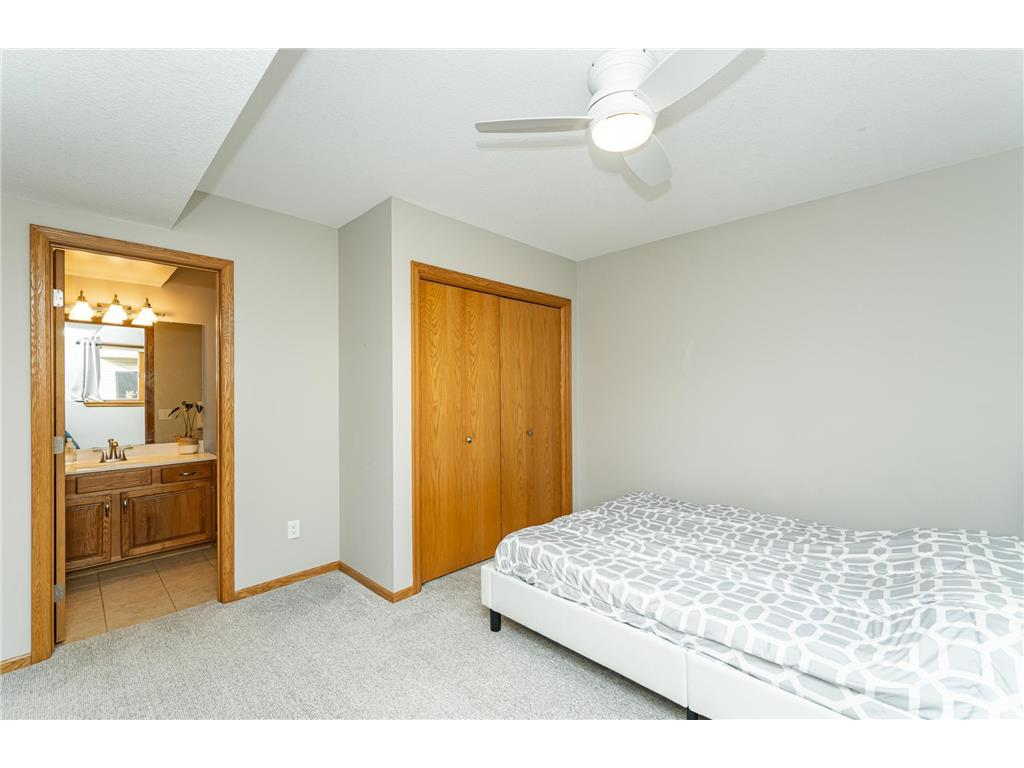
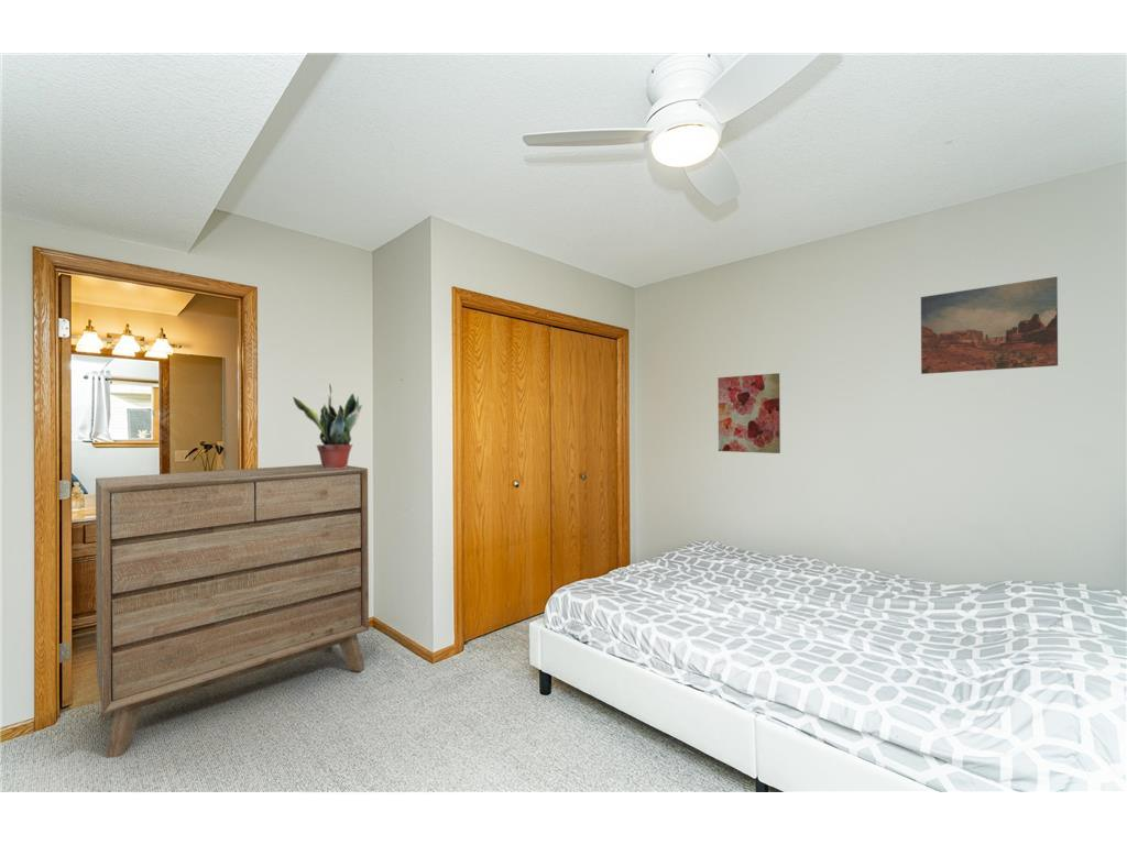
+ potted plant [292,383,364,469]
+ wall art [716,372,781,454]
+ wall art [920,276,1059,375]
+ dresser [95,463,370,759]
